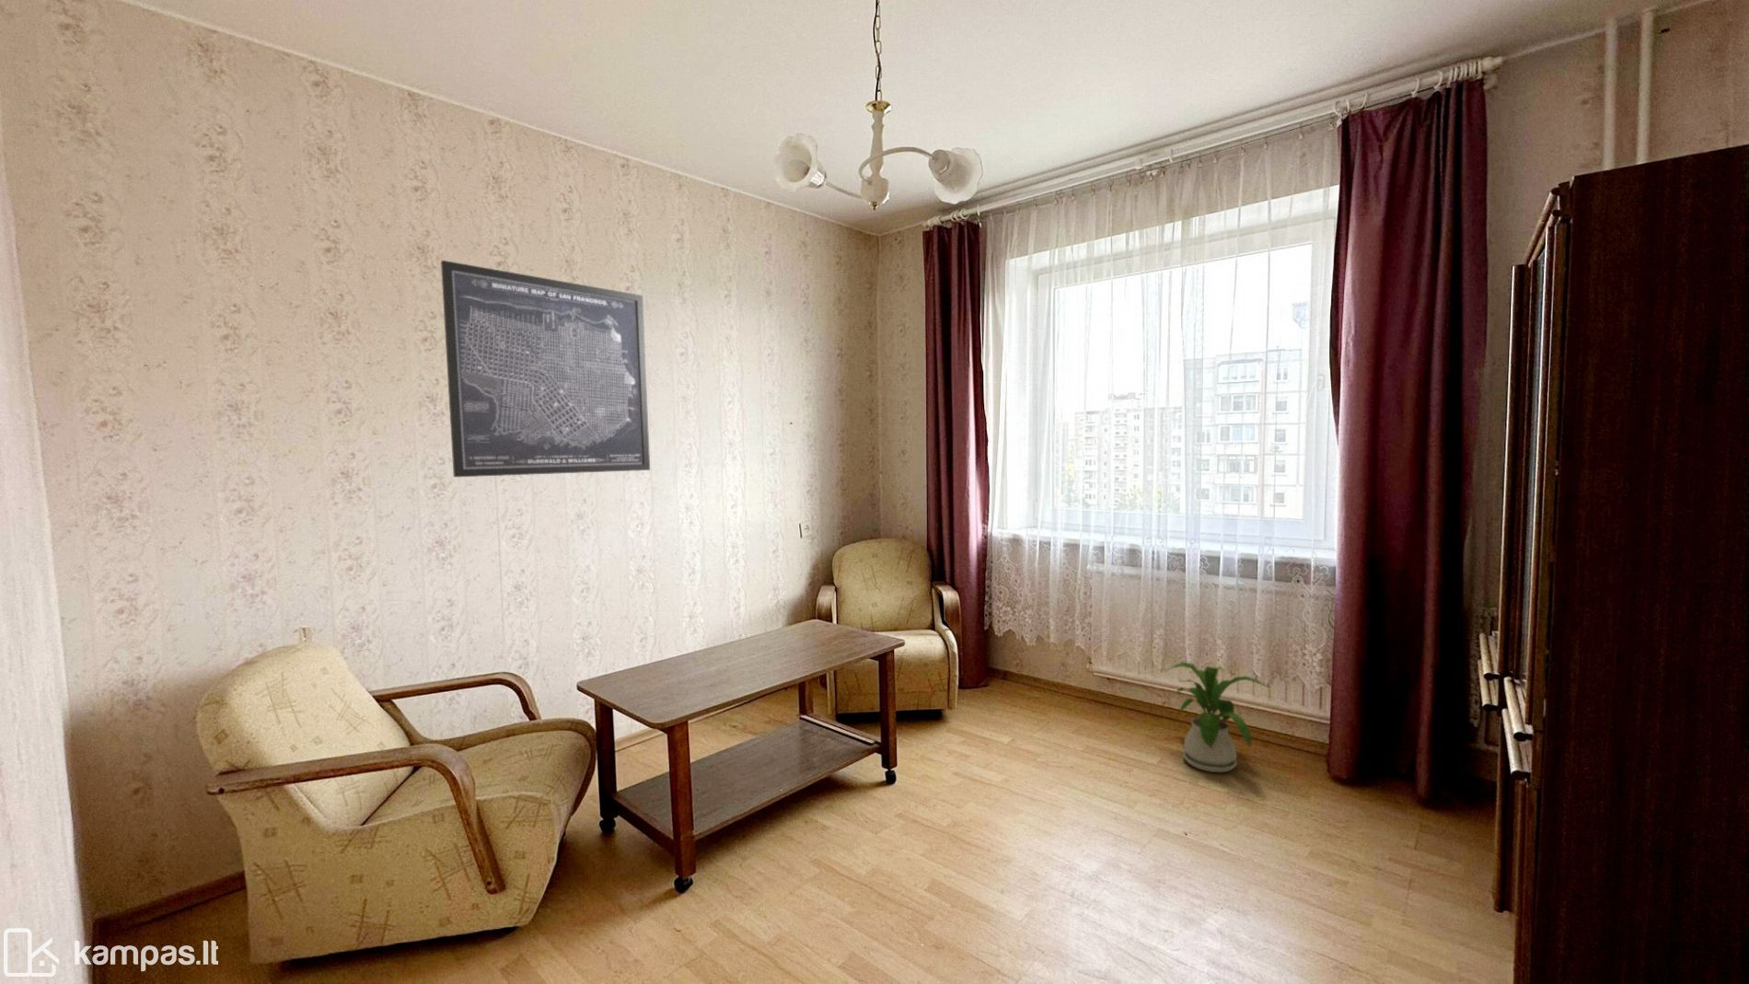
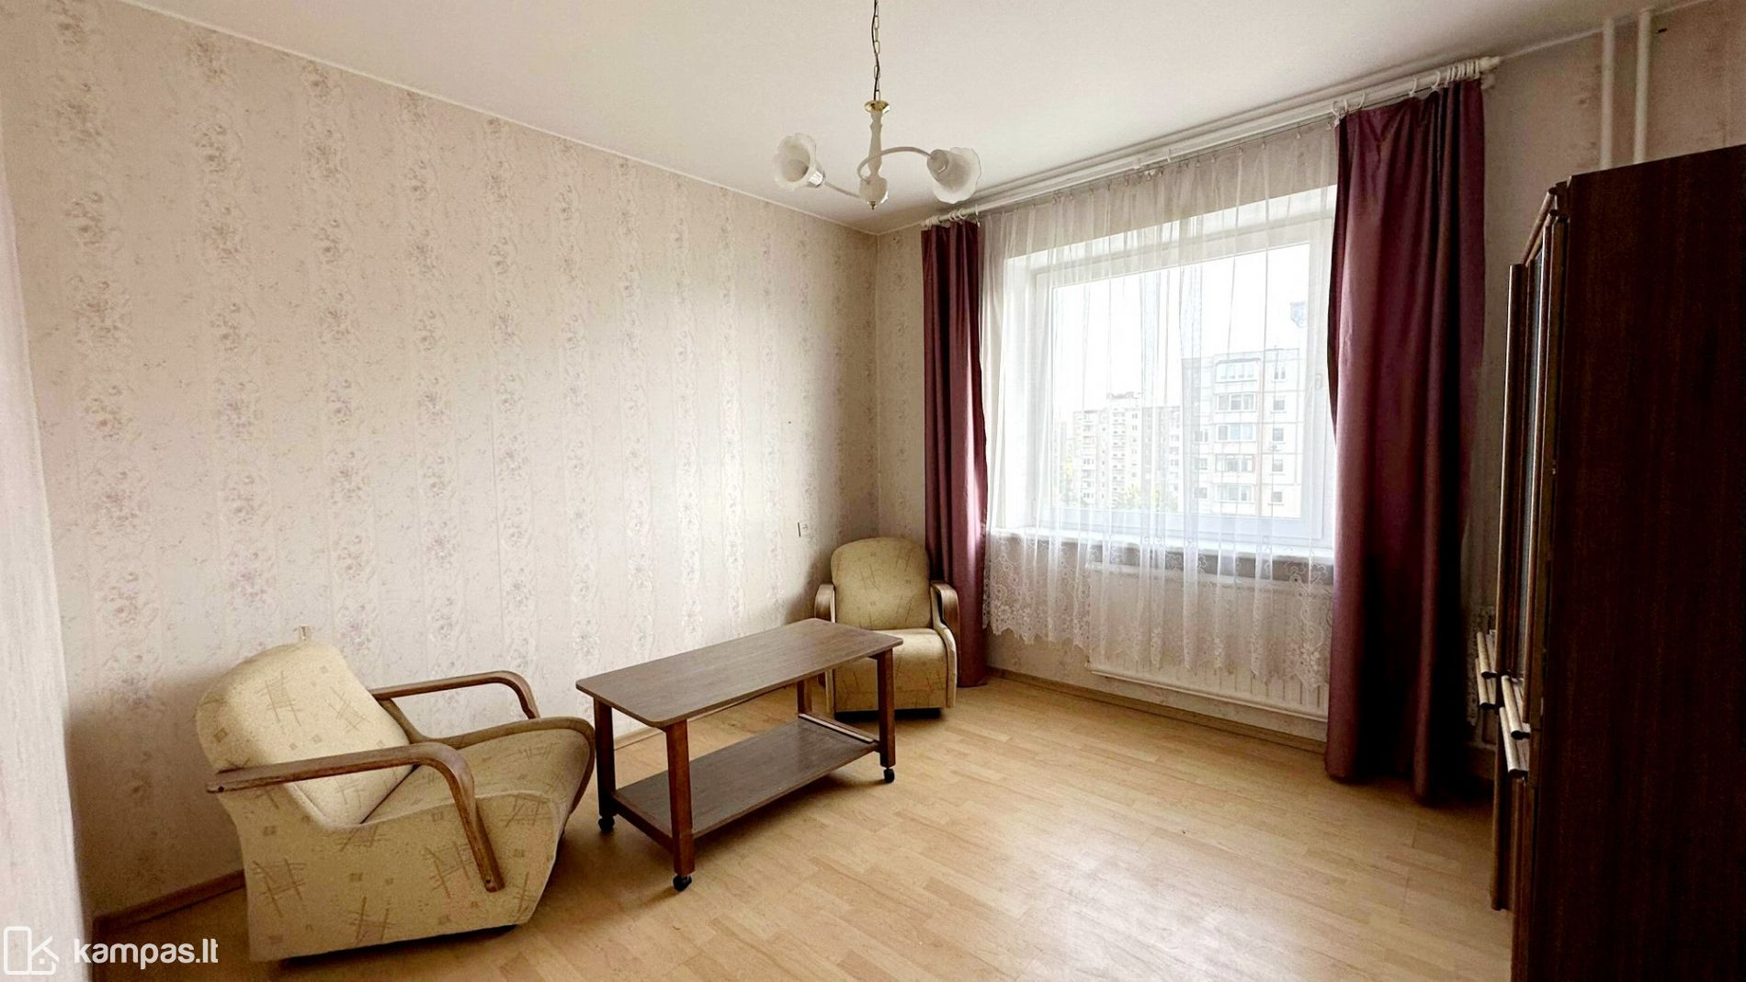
- wall art [440,260,651,478]
- house plant [1162,661,1271,774]
